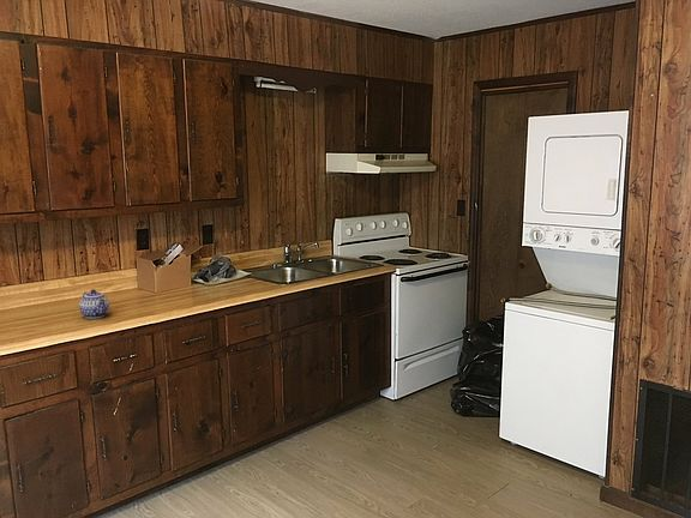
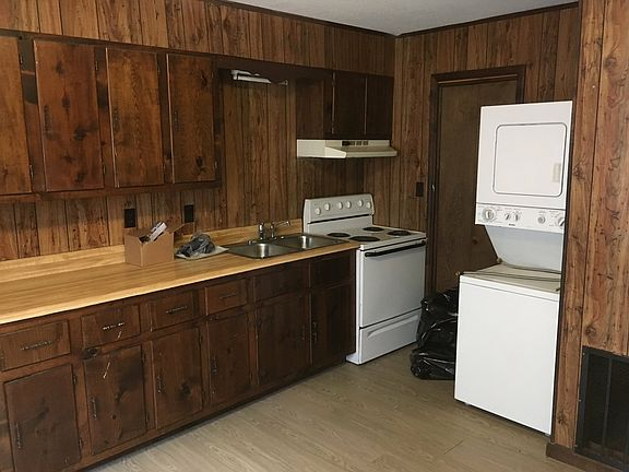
- teapot [78,288,110,319]
